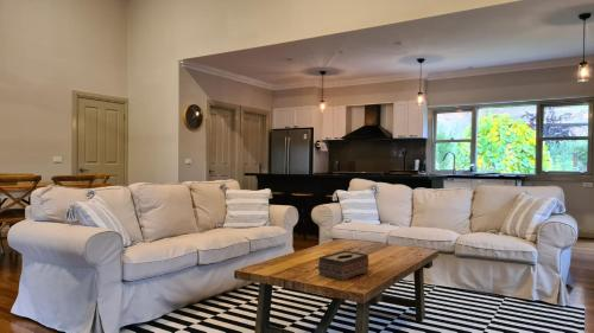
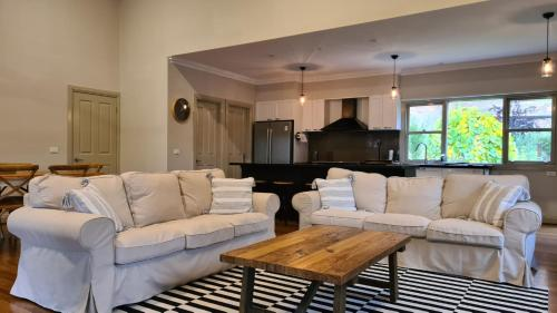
- tissue box [317,250,369,282]
